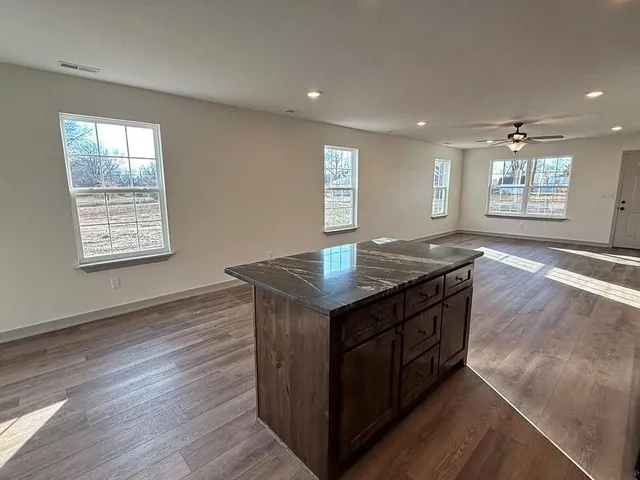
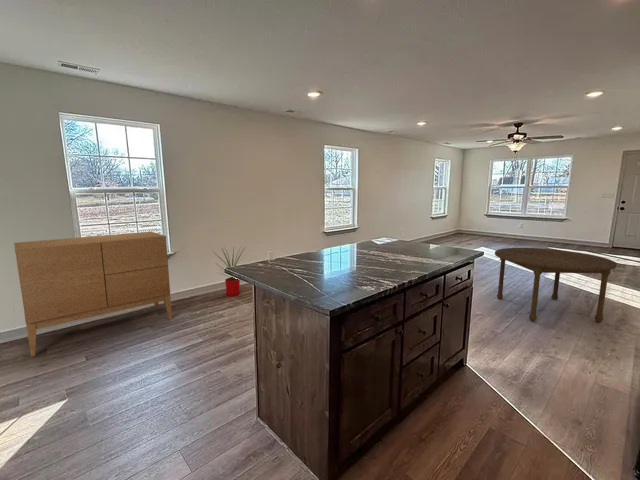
+ sideboard [13,231,173,357]
+ house plant [211,246,250,297]
+ dining table [494,247,618,323]
